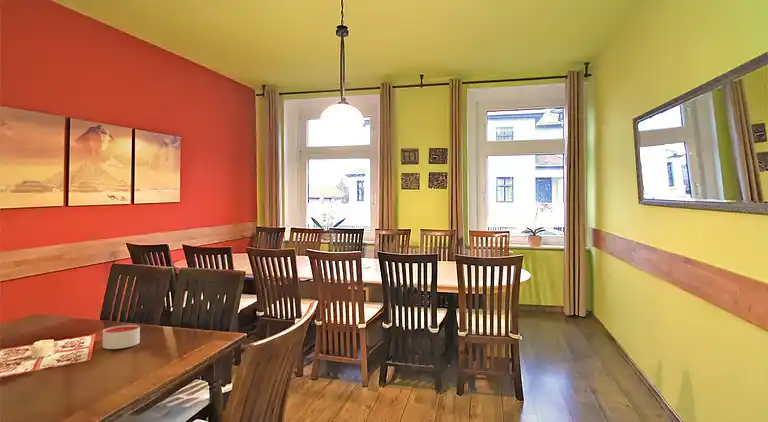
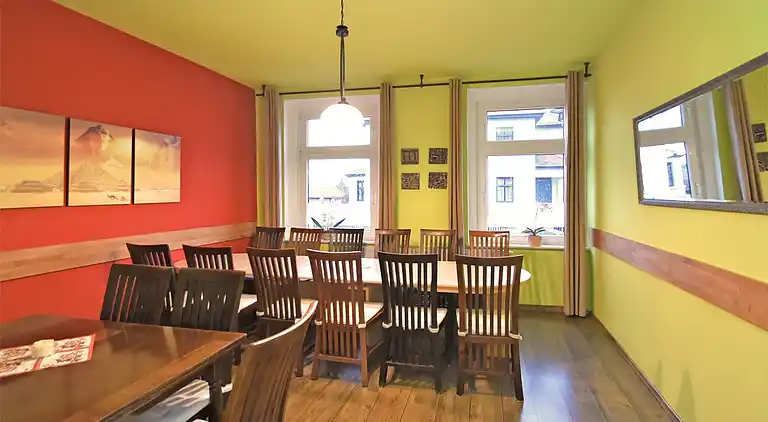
- candle [102,324,141,350]
